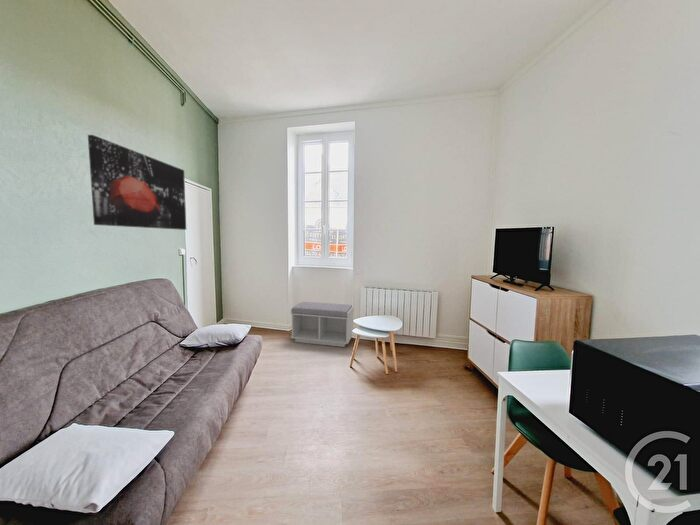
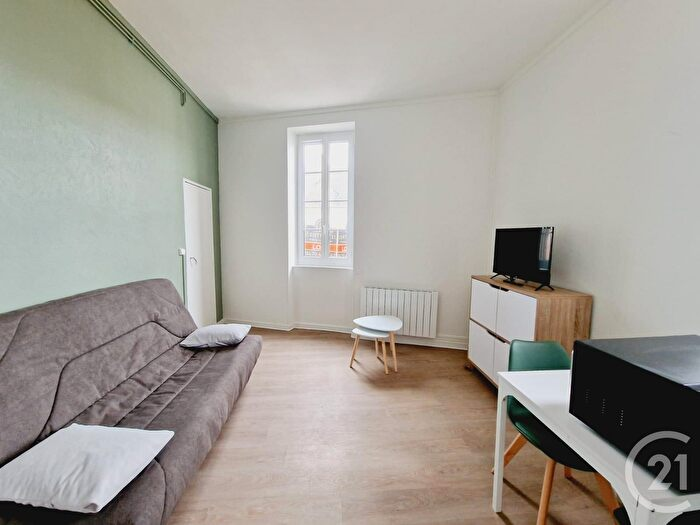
- bench [290,301,355,348]
- wall art [87,134,187,231]
